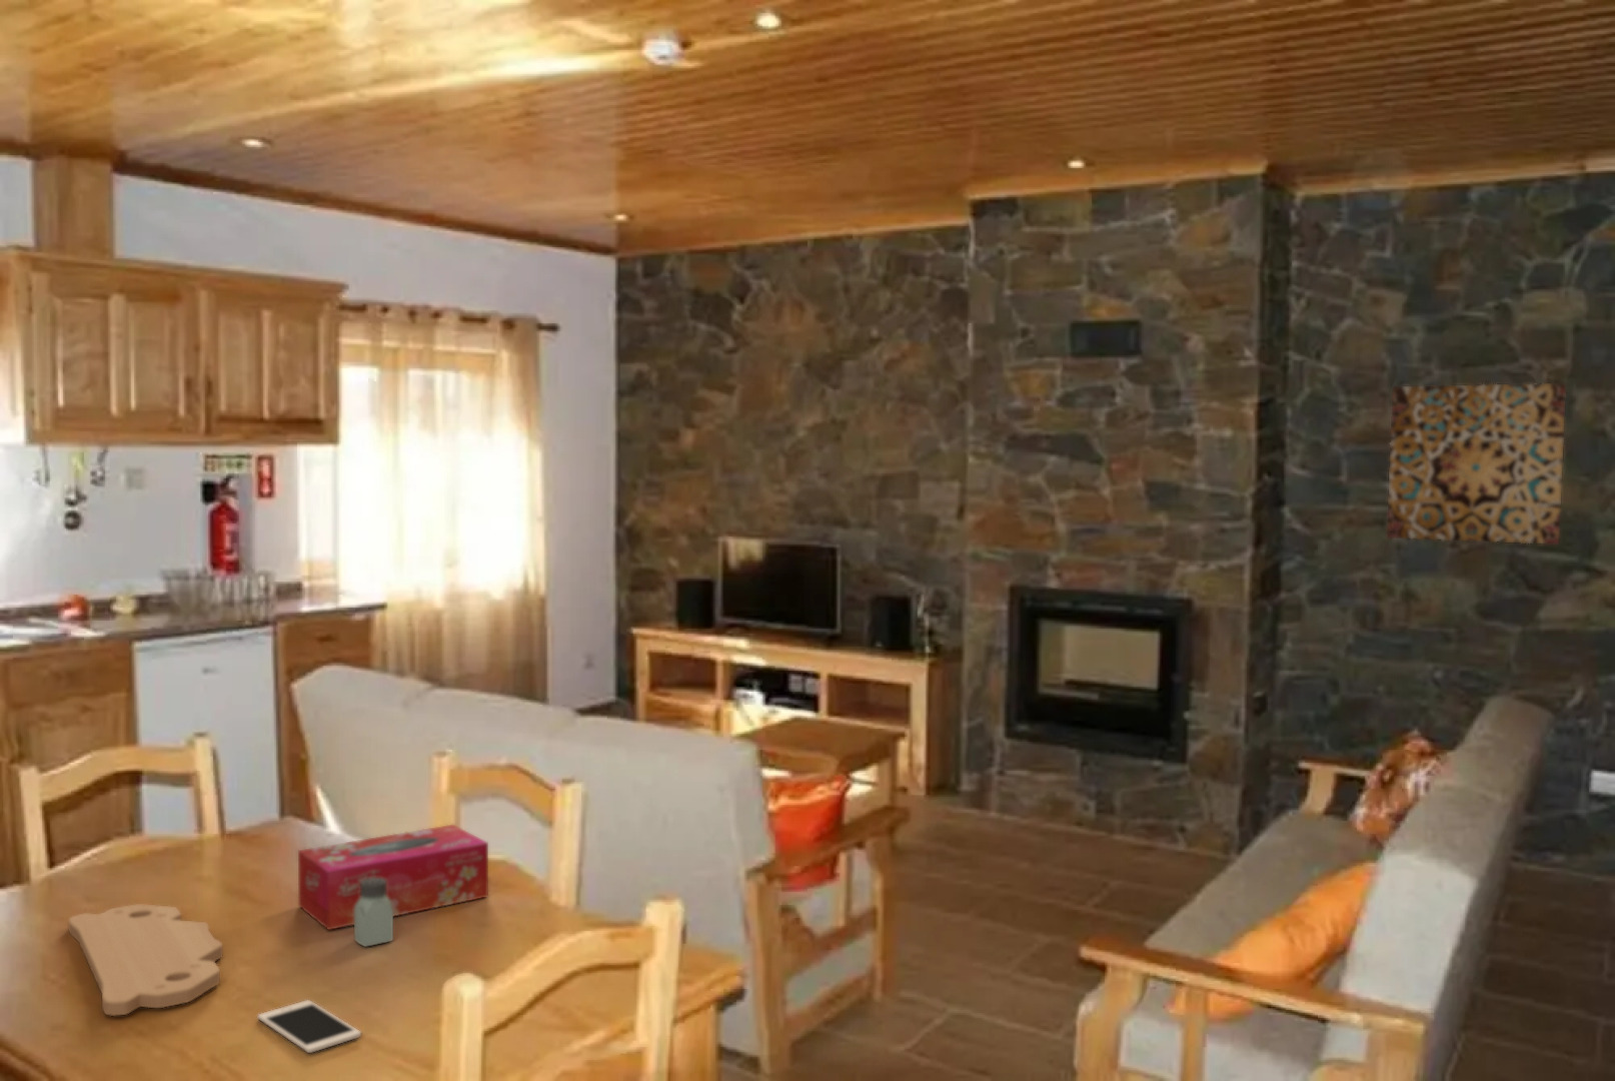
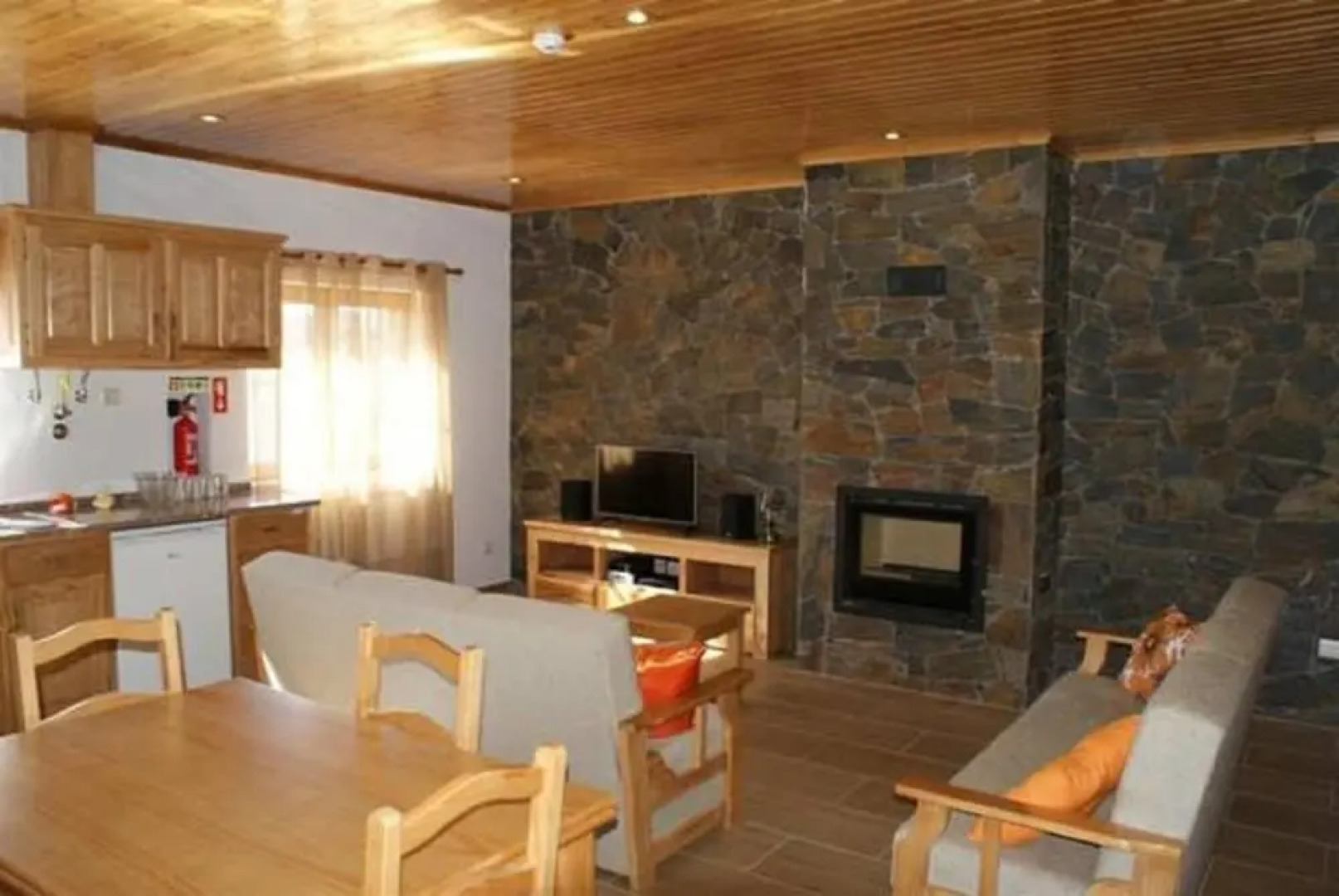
- tissue box [297,824,490,931]
- cell phone [256,999,362,1054]
- saltshaker [353,878,394,948]
- wall art [1386,382,1567,545]
- cutting board [68,902,224,1017]
